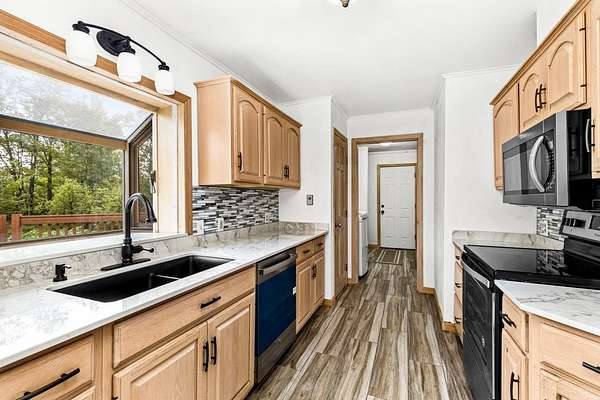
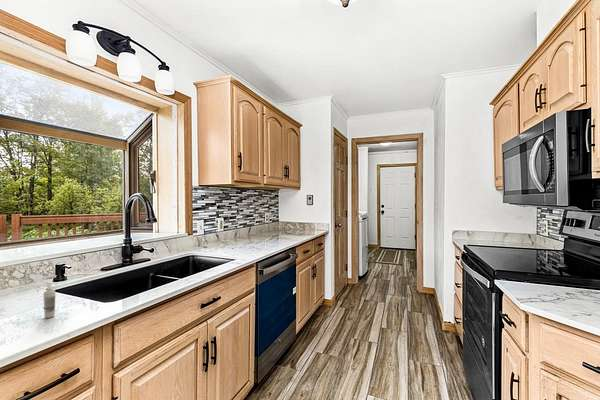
+ bottle [8,273,86,324]
